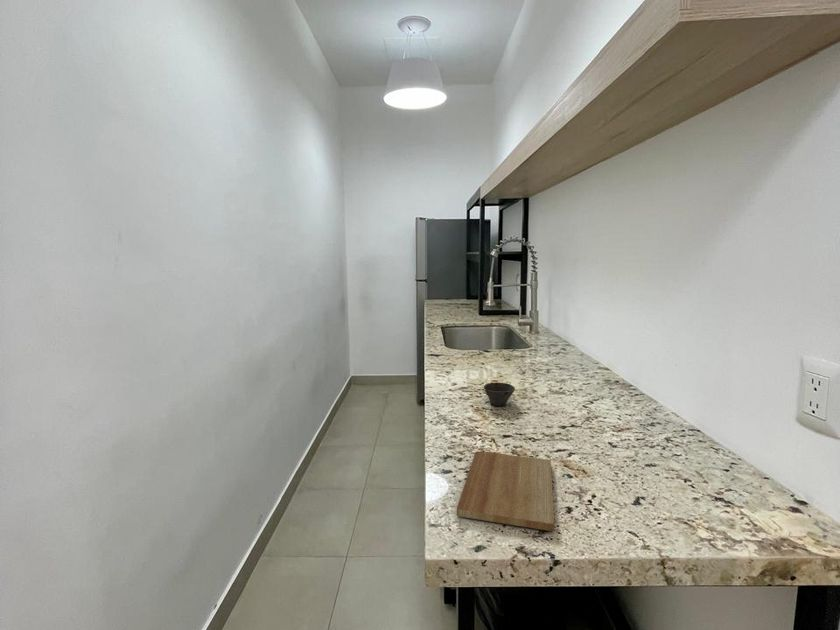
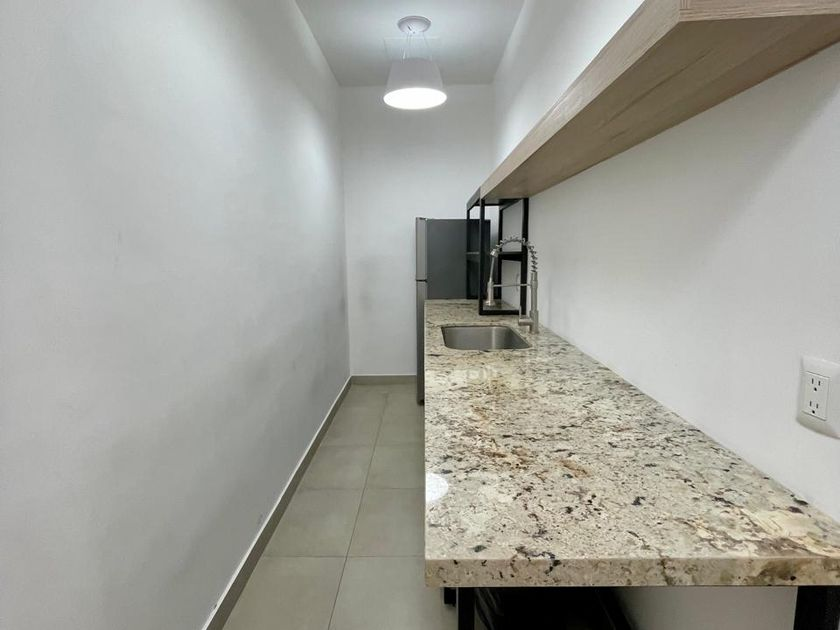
- cup [483,382,516,407]
- cutting board [456,450,555,532]
